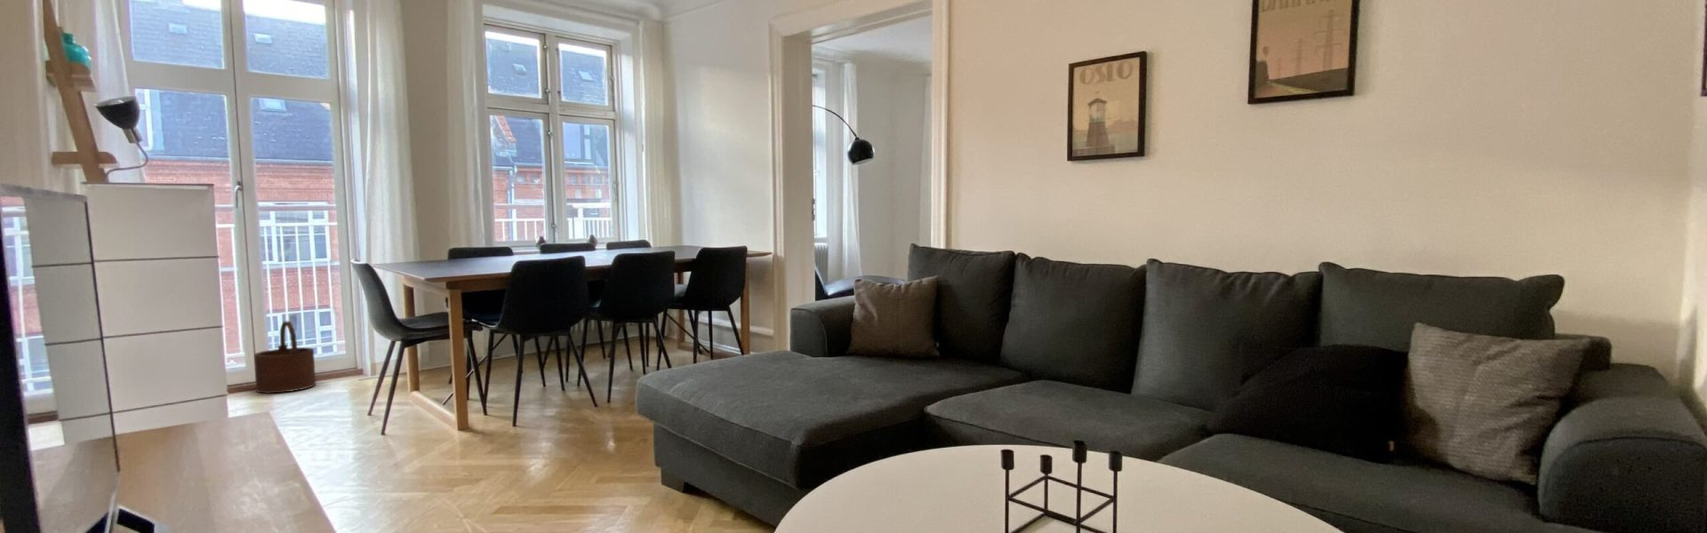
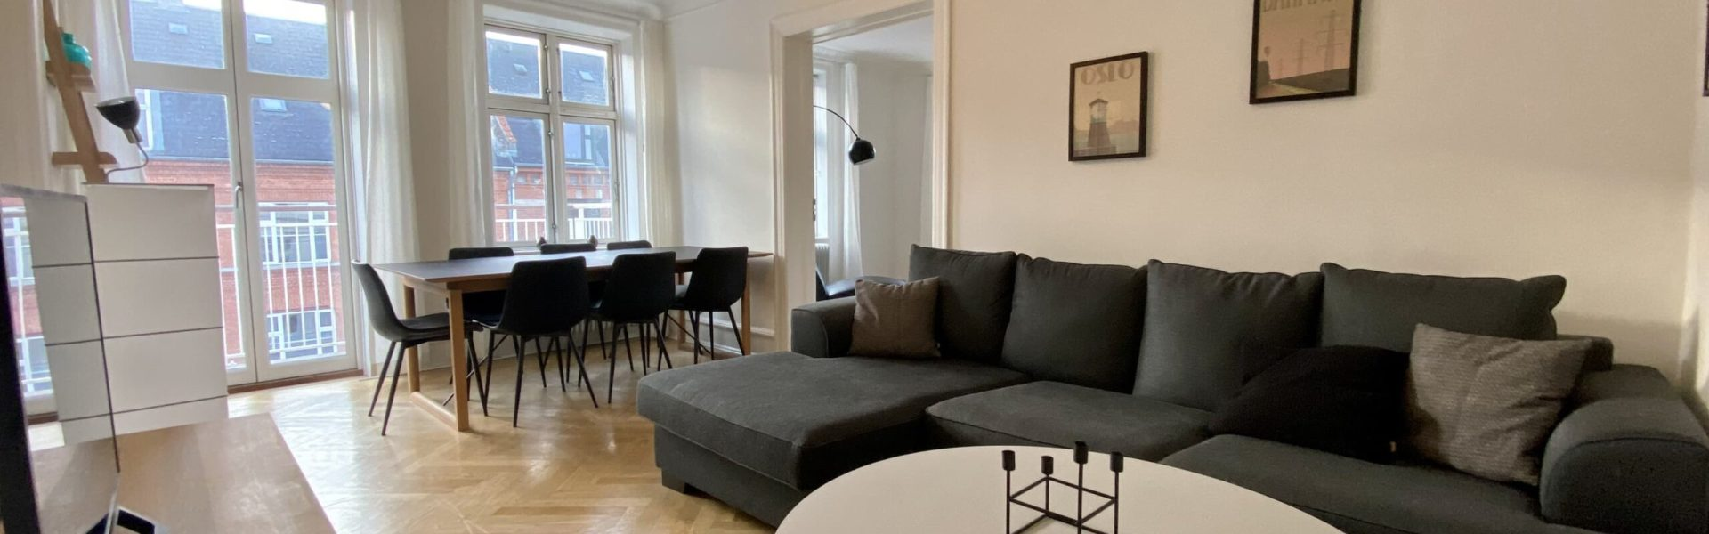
- wooden bucket [254,320,317,395]
